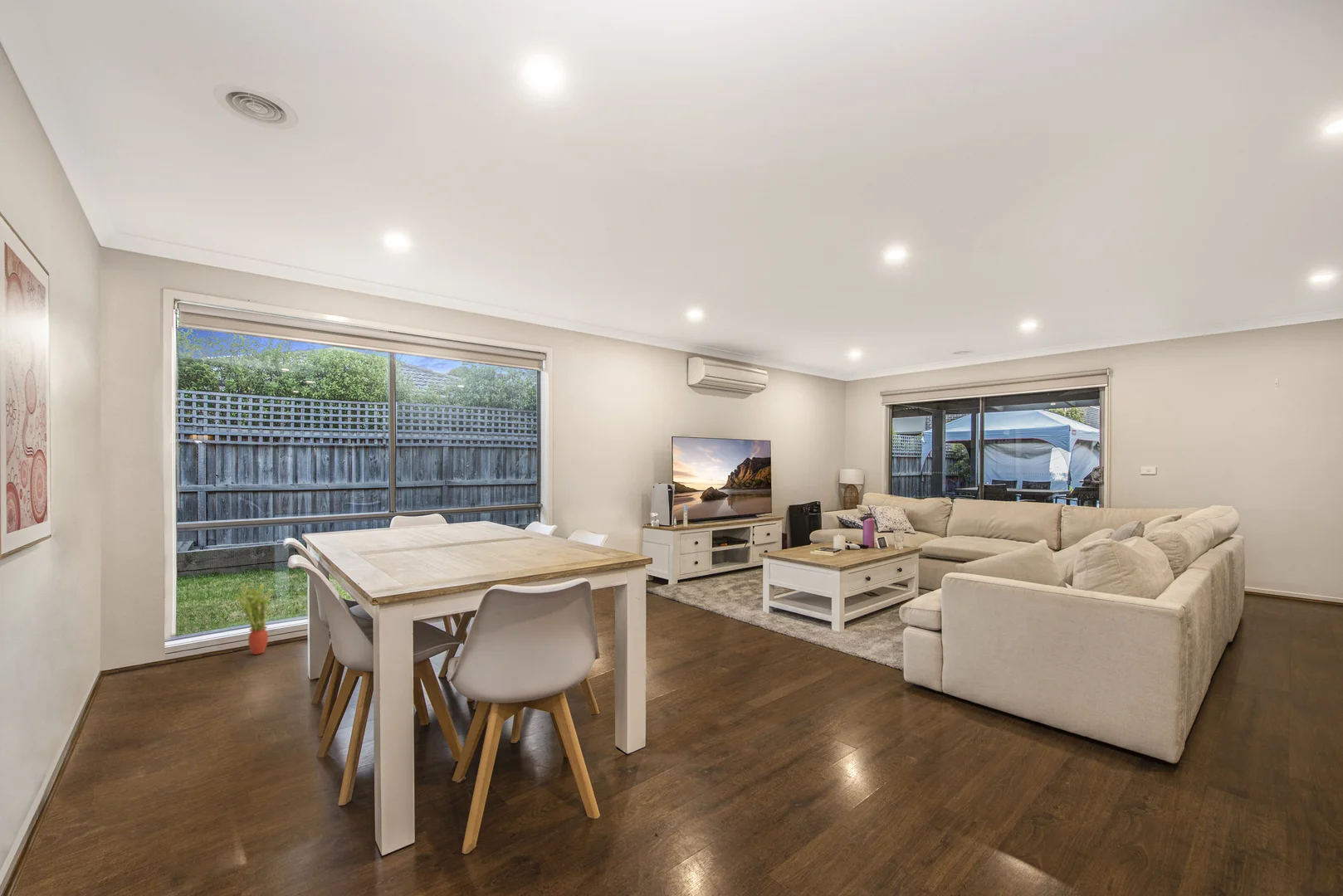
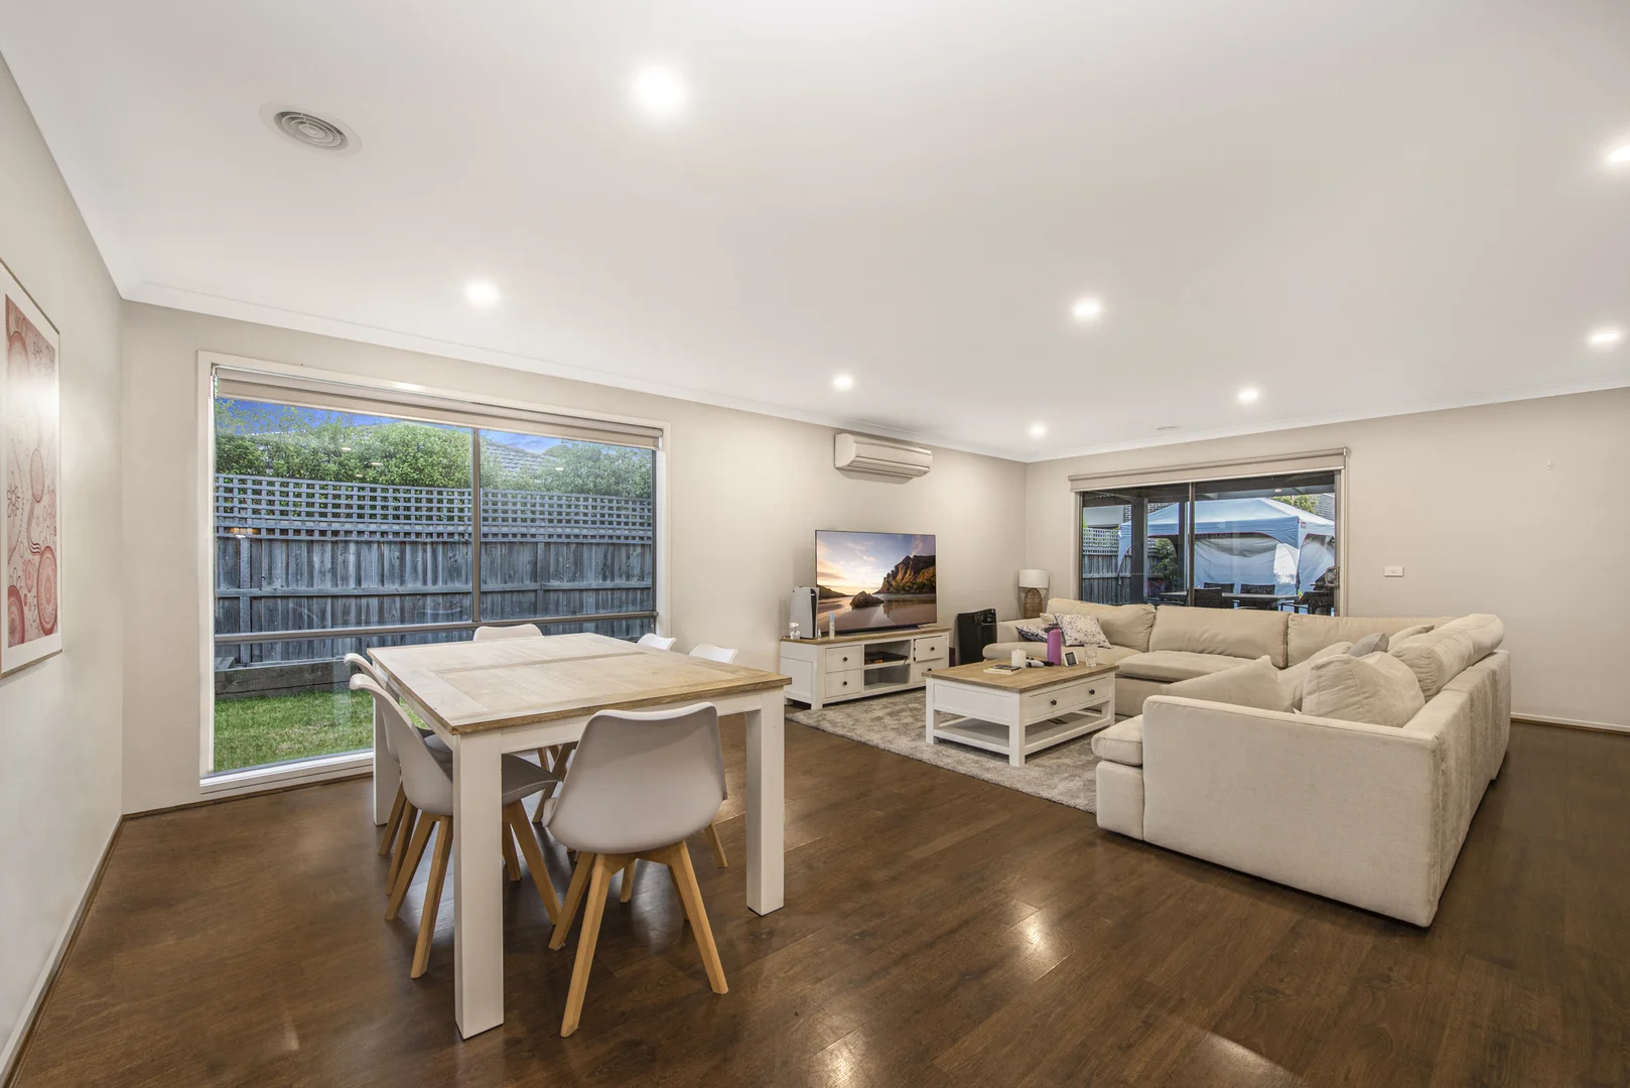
- potted plant [234,580,275,655]
